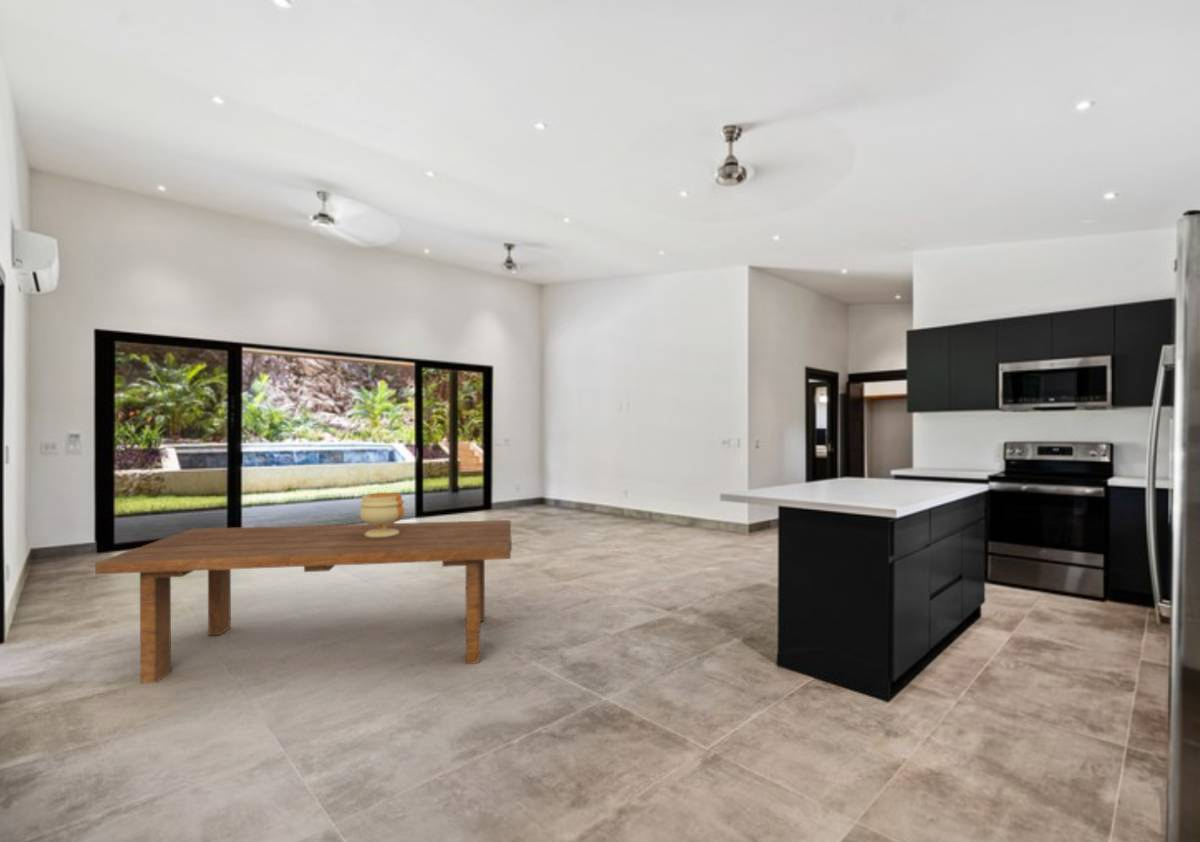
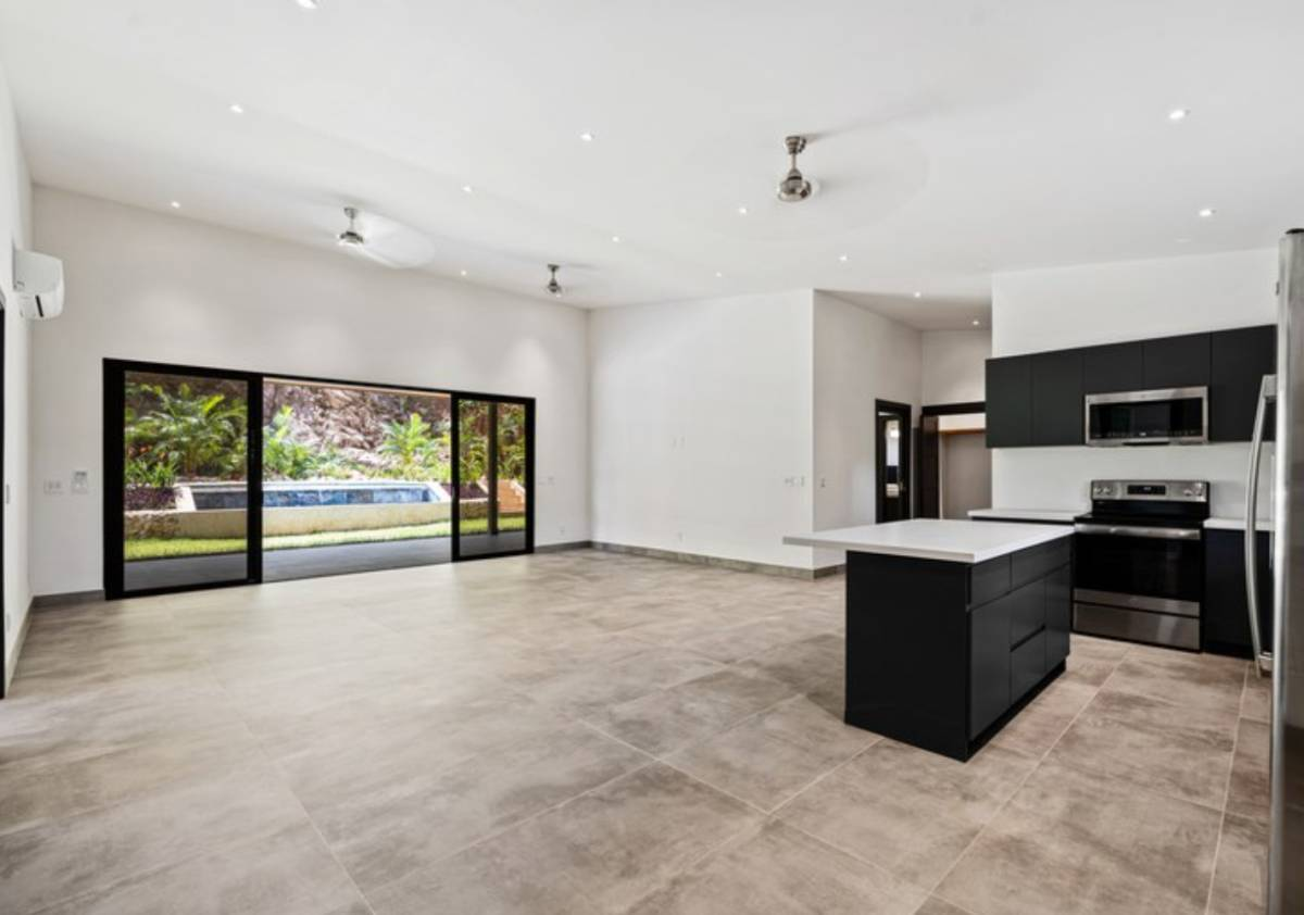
- dining table [94,519,513,685]
- footed bowl [359,492,405,538]
